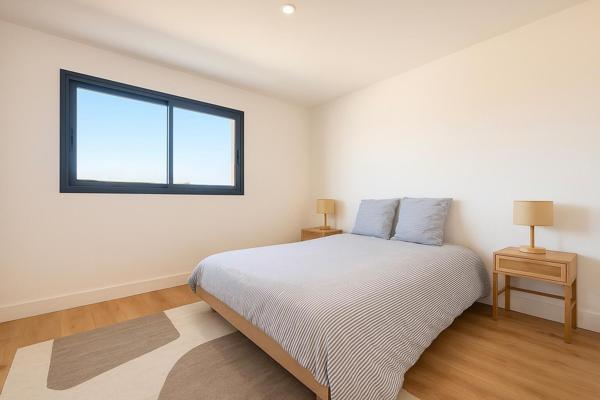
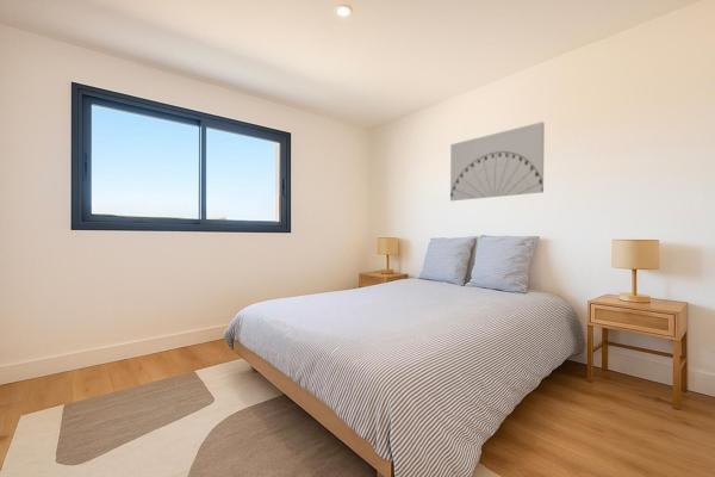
+ wall art [449,120,546,202]
